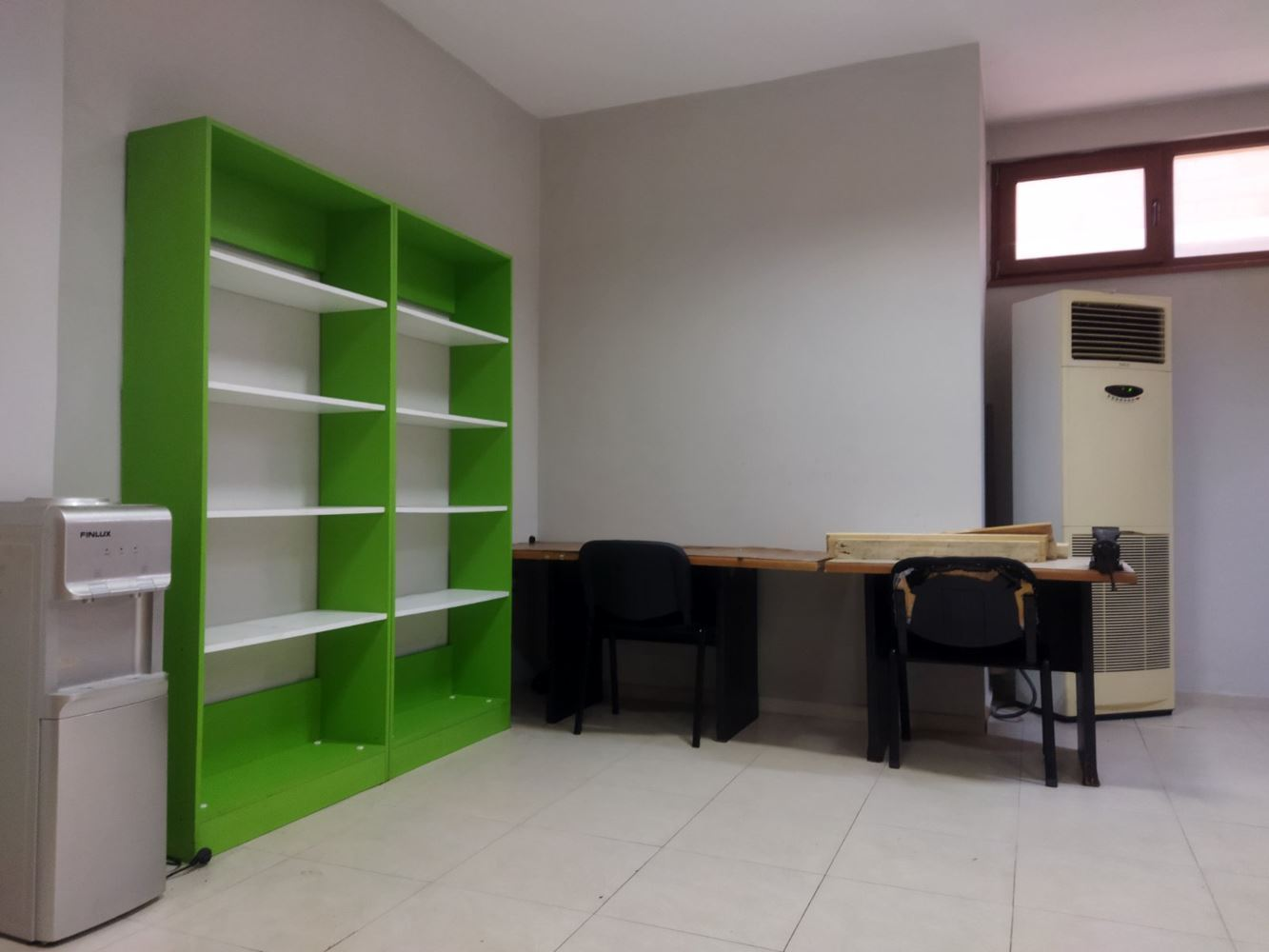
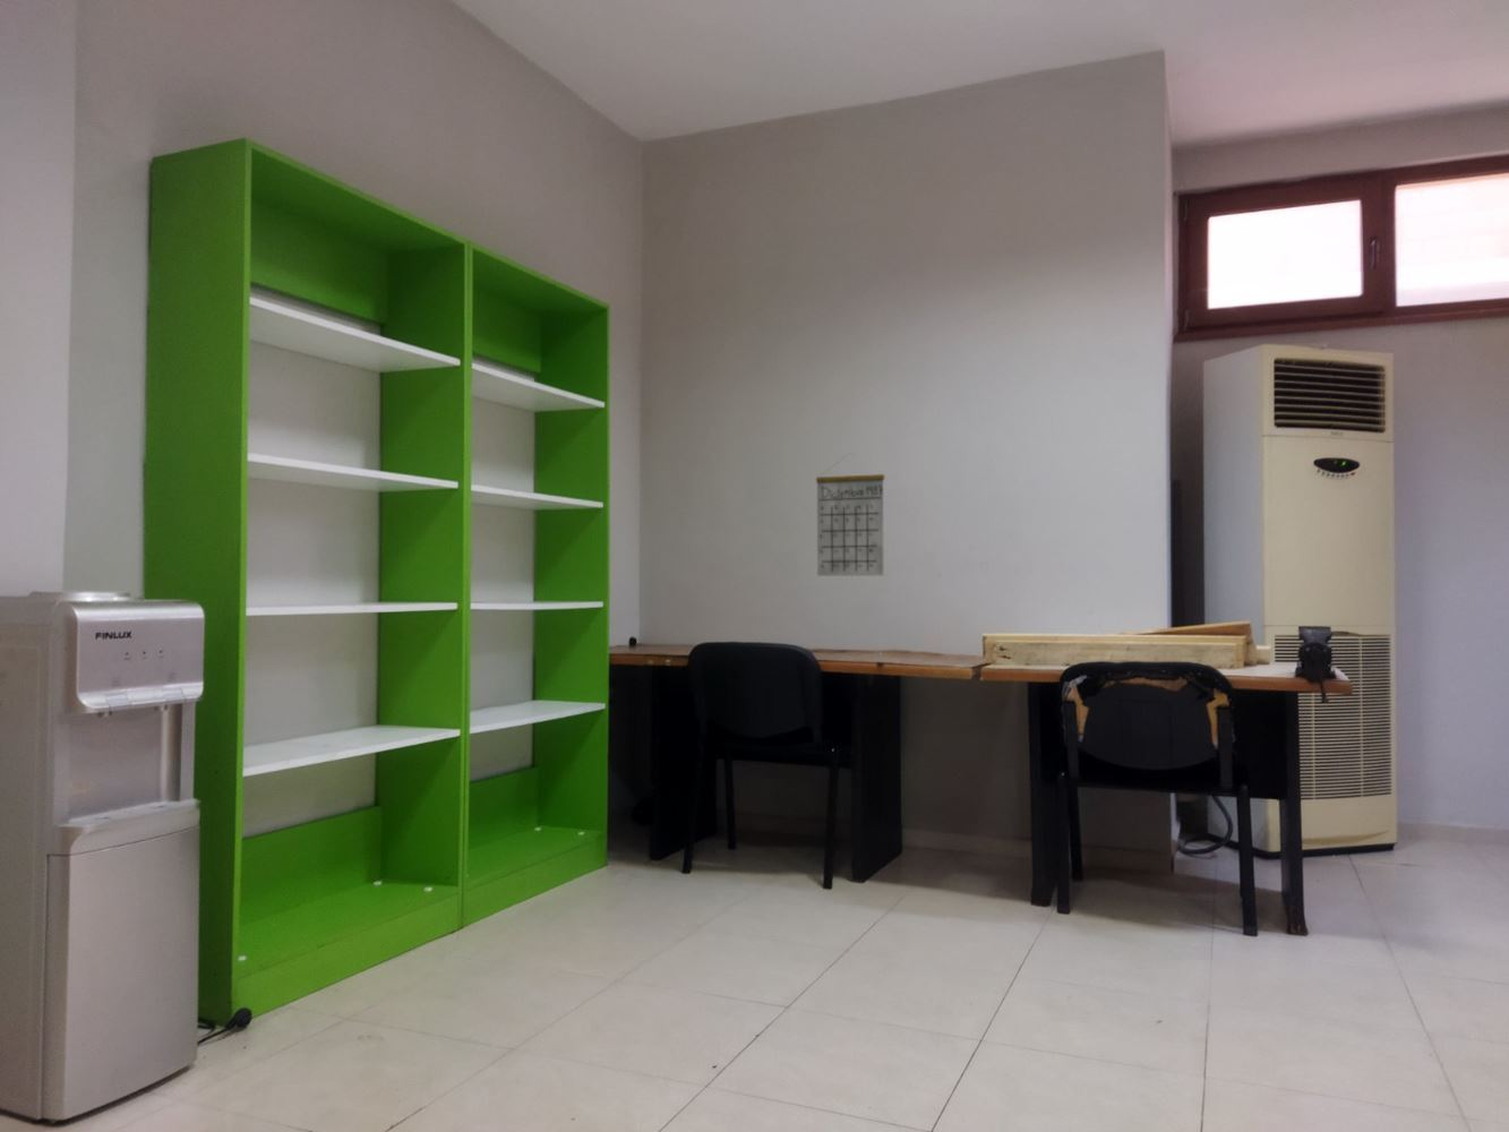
+ calendar [815,452,885,578]
